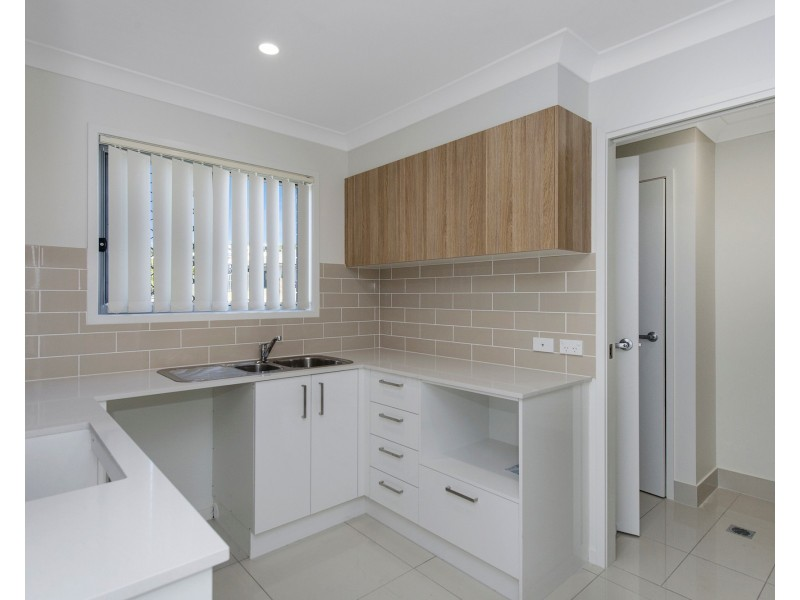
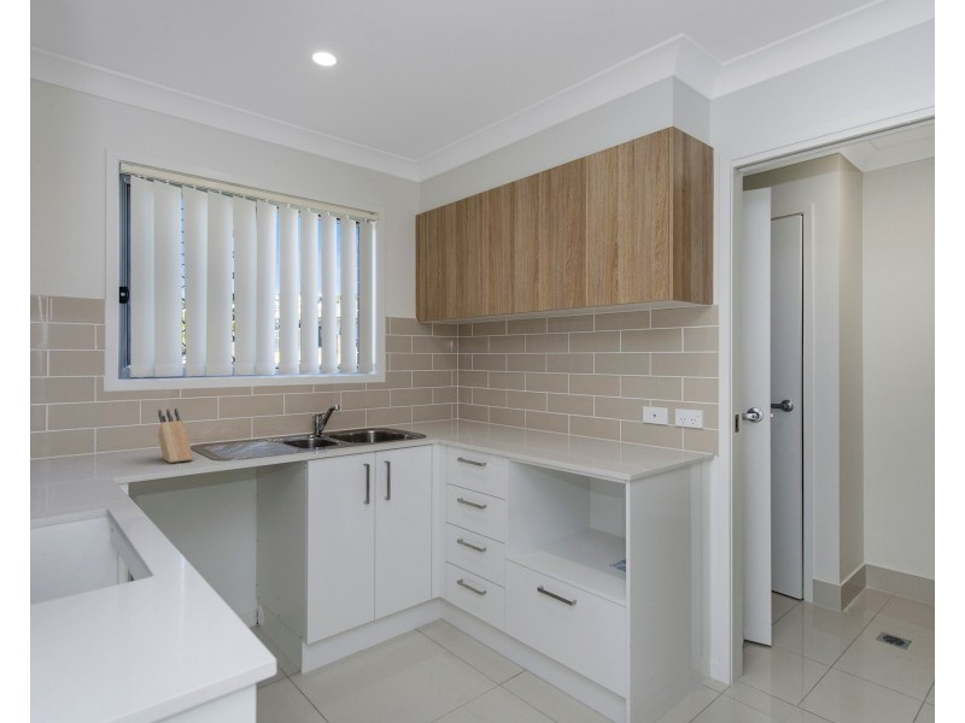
+ knife block [157,407,194,464]
